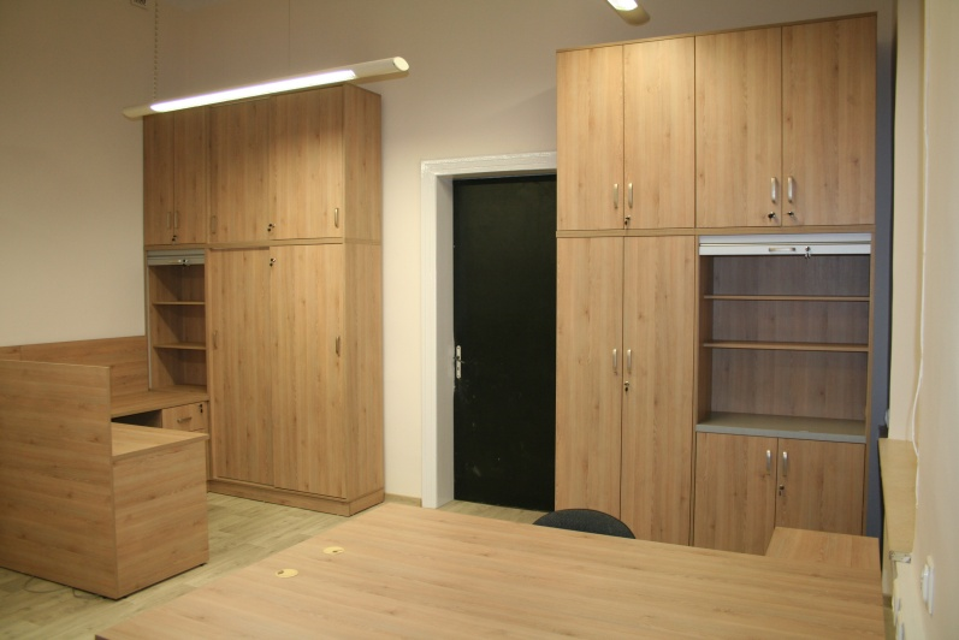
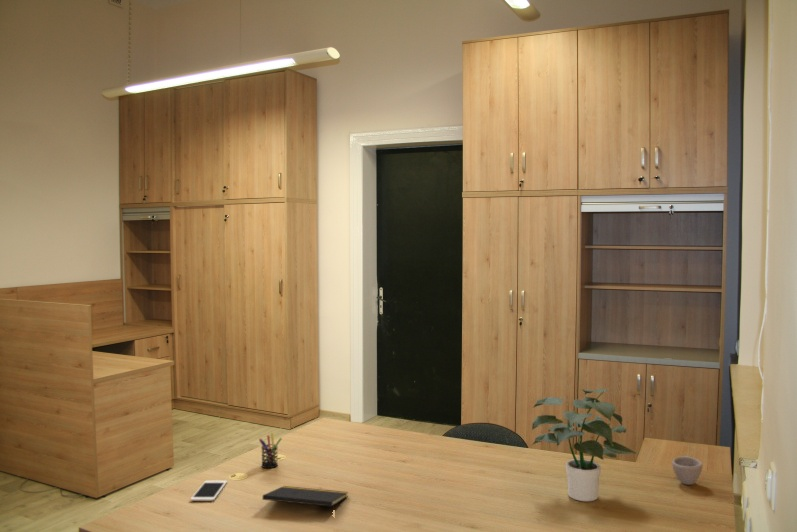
+ cell phone [190,480,228,502]
+ cup [671,455,703,486]
+ pen holder [258,432,283,469]
+ potted plant [530,388,639,503]
+ notepad [262,485,349,509]
